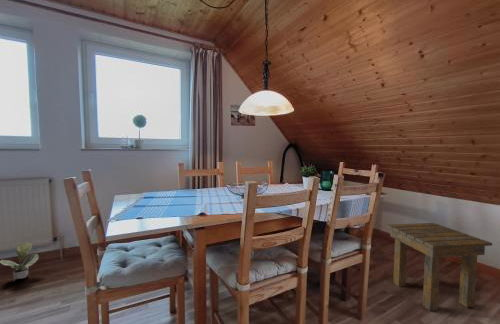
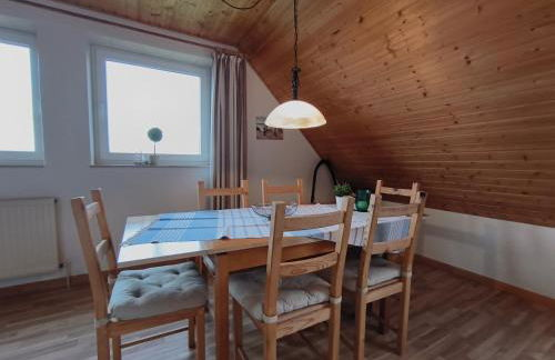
- potted plant [0,241,40,282]
- side table [385,222,493,312]
